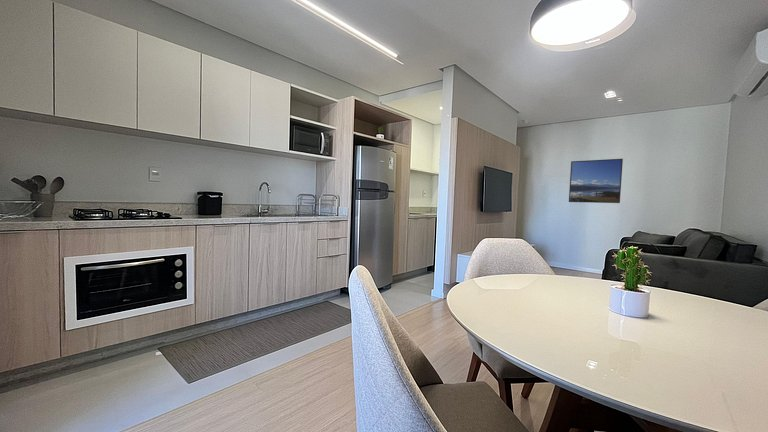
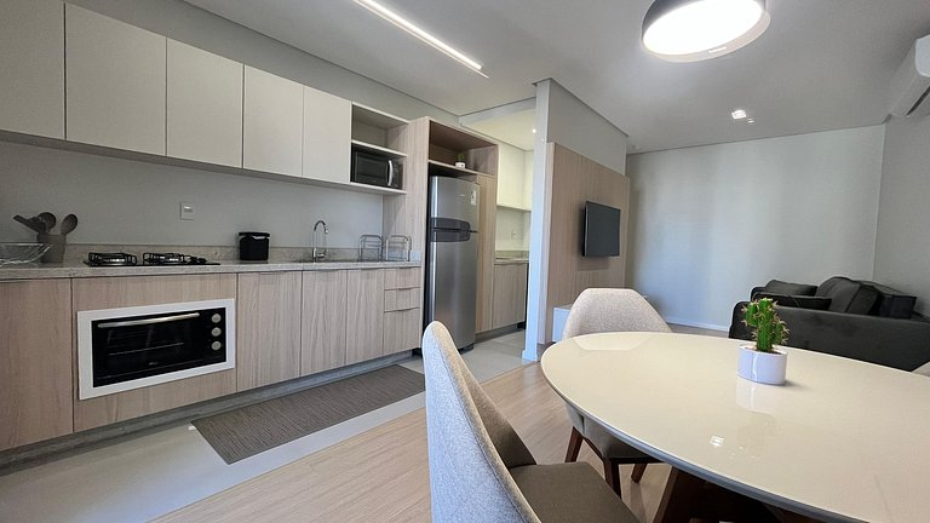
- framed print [568,158,624,204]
